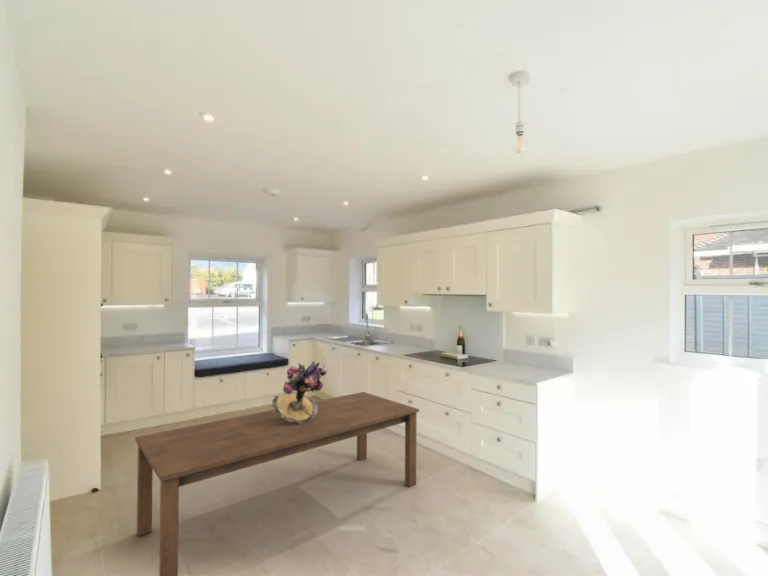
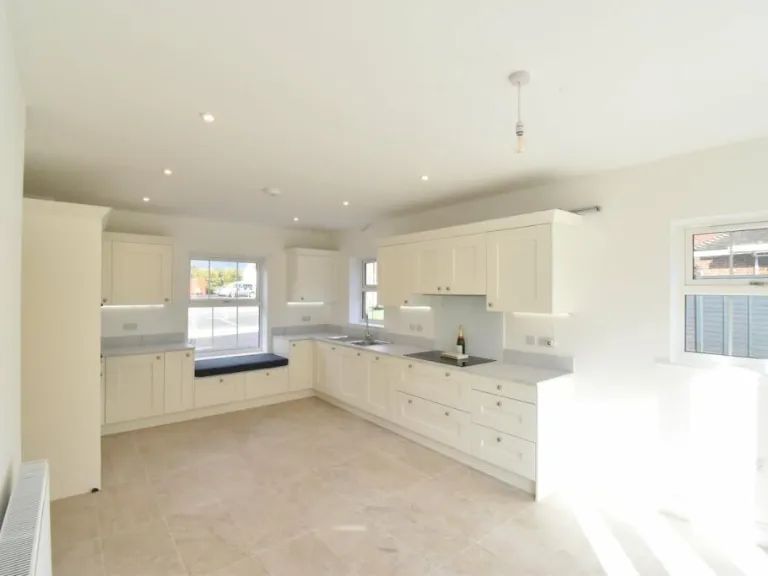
- dining table [134,391,420,576]
- bouquet [271,360,328,425]
